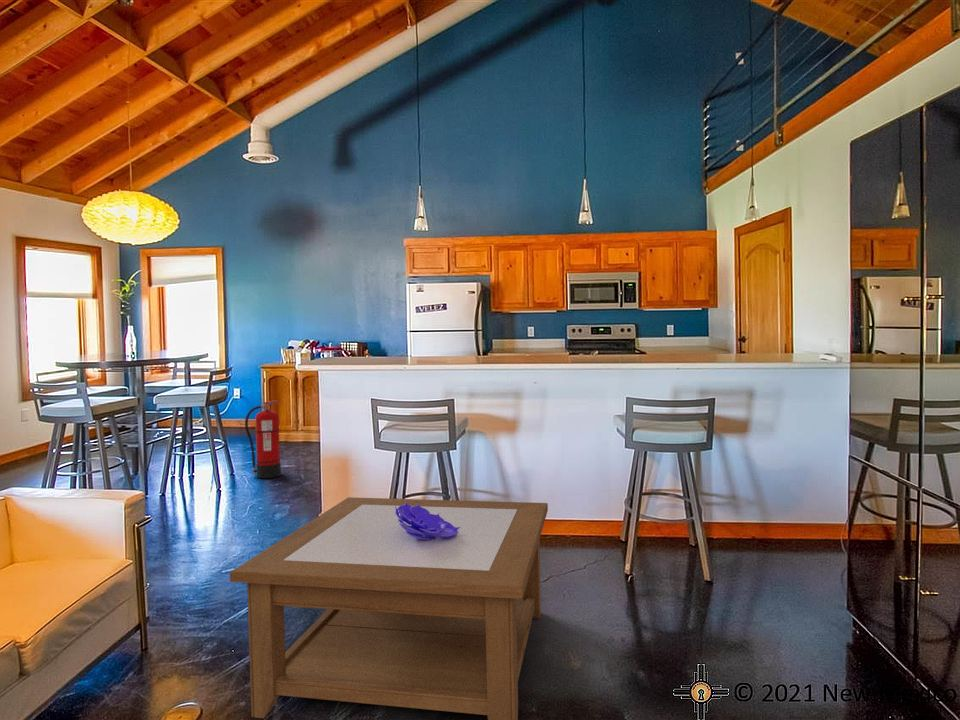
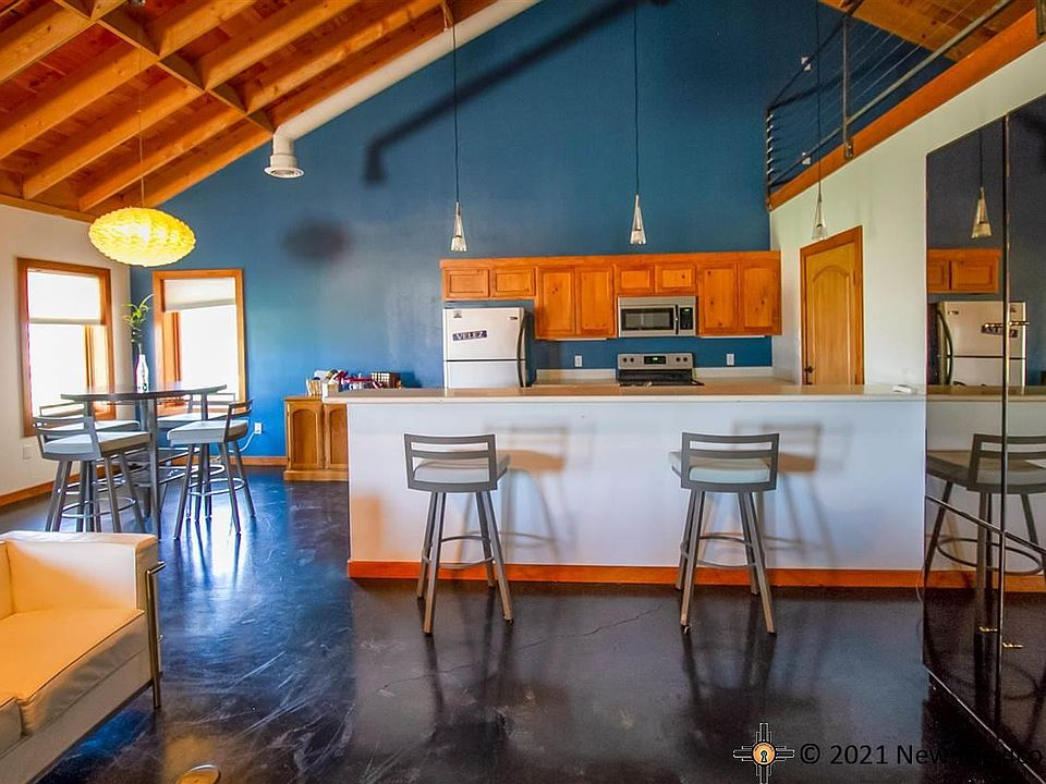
- fire extinguisher [244,399,282,479]
- decorative bowl [395,501,460,540]
- coffee table [229,496,549,720]
